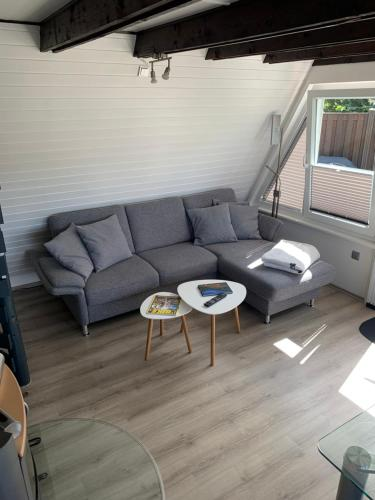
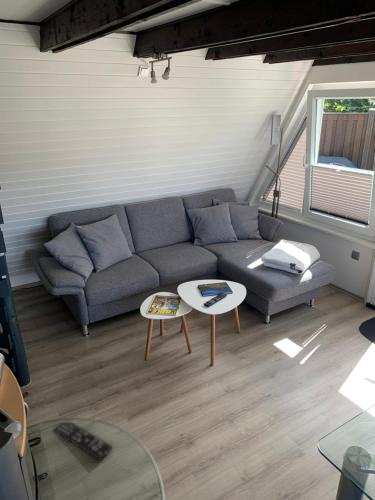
+ remote control [53,421,113,461]
